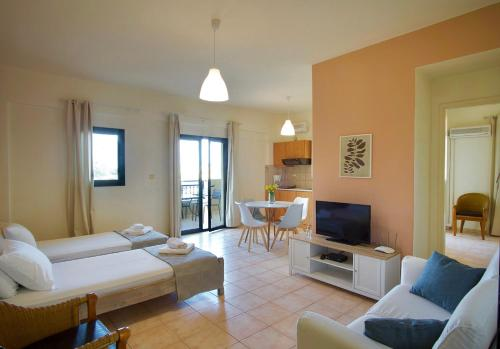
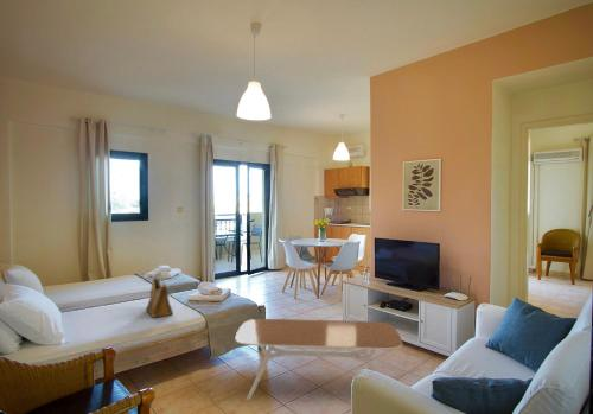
+ grocery bag [145,272,174,319]
+ coffee table [234,318,403,402]
